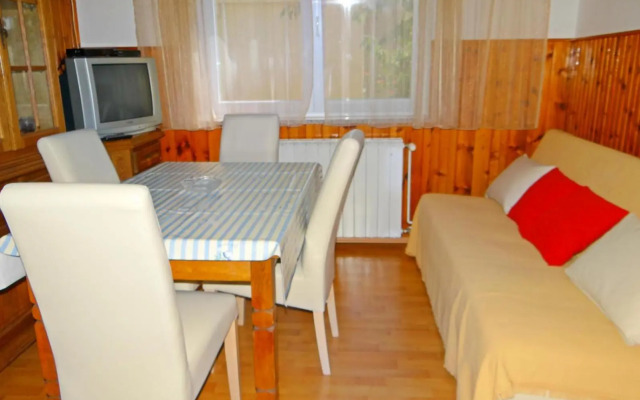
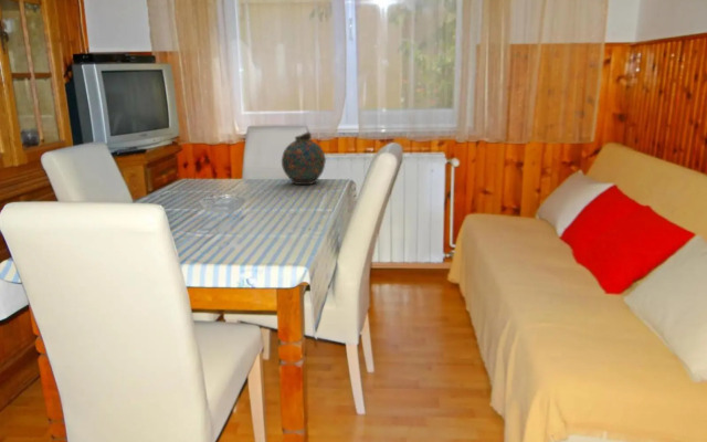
+ snuff bottle [281,130,327,186]
